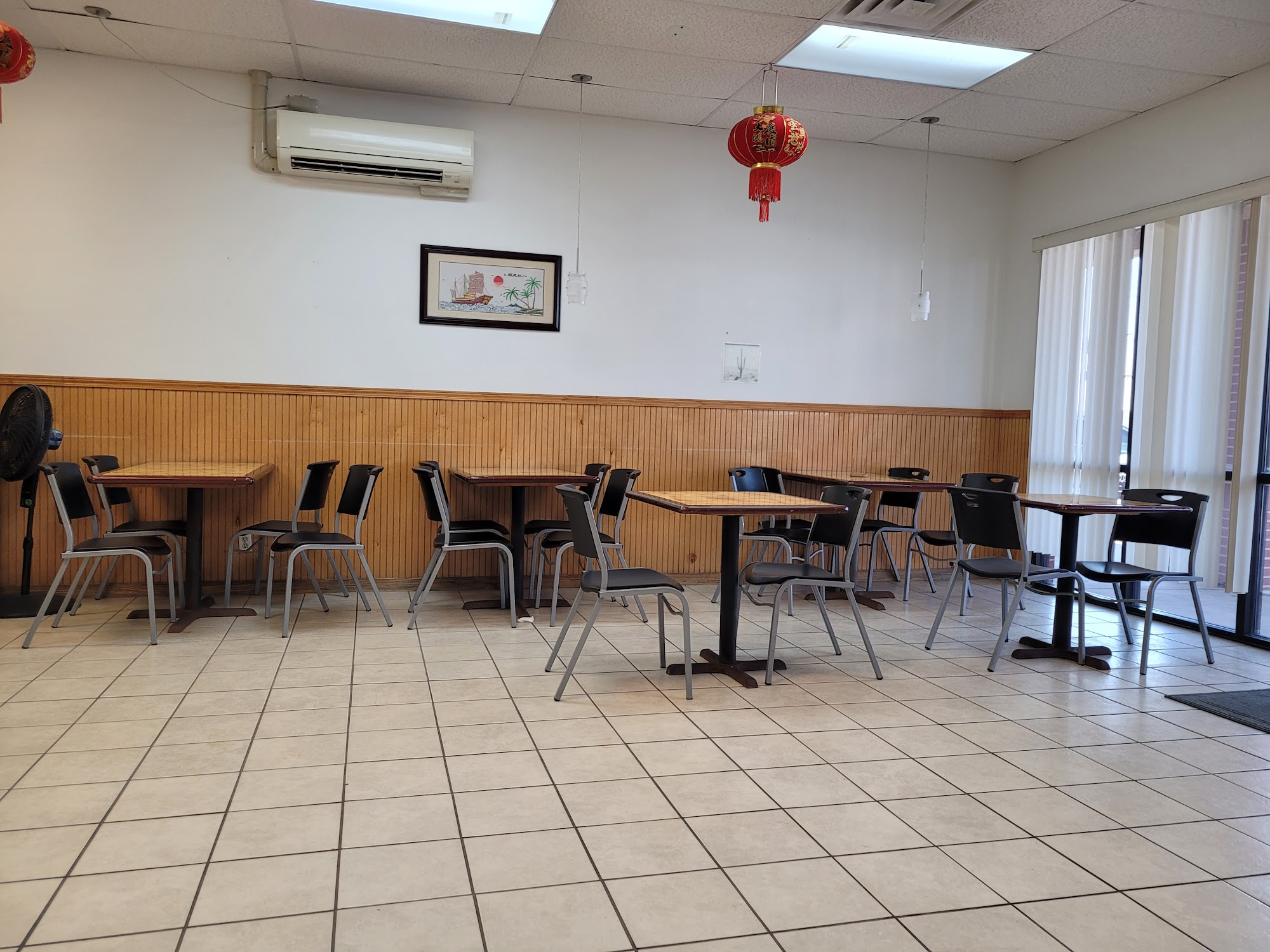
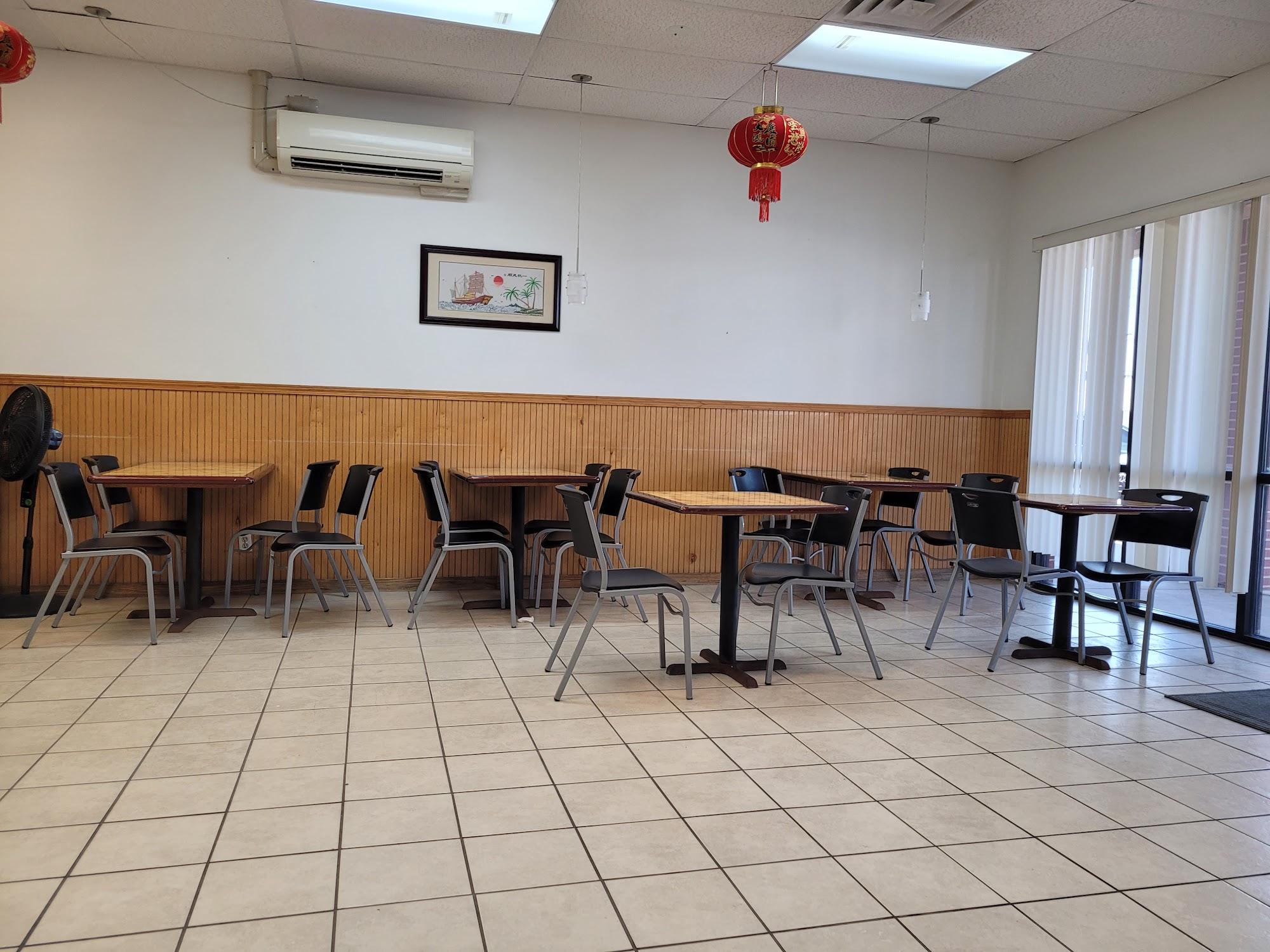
- wall art [720,341,761,385]
